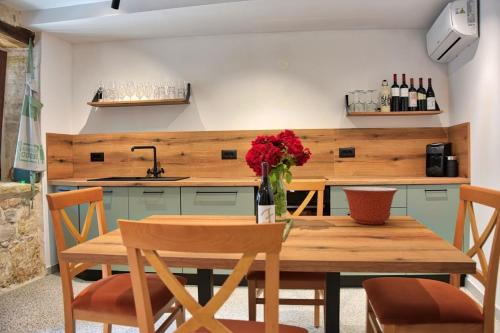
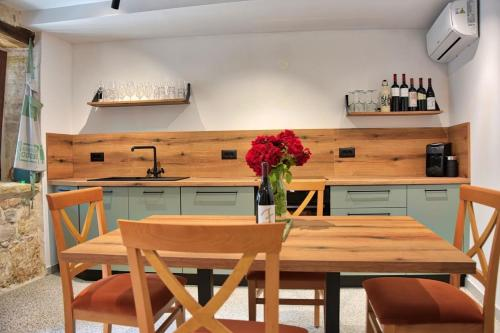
- mixing bowl [341,186,399,226]
